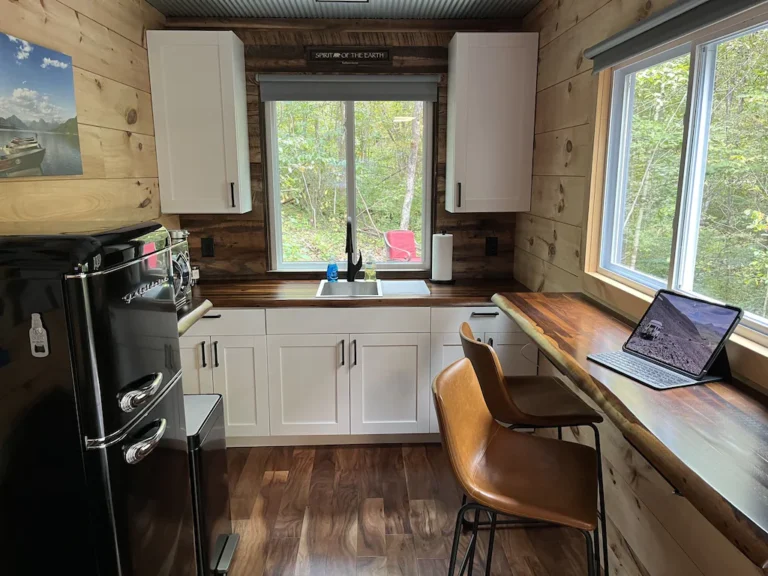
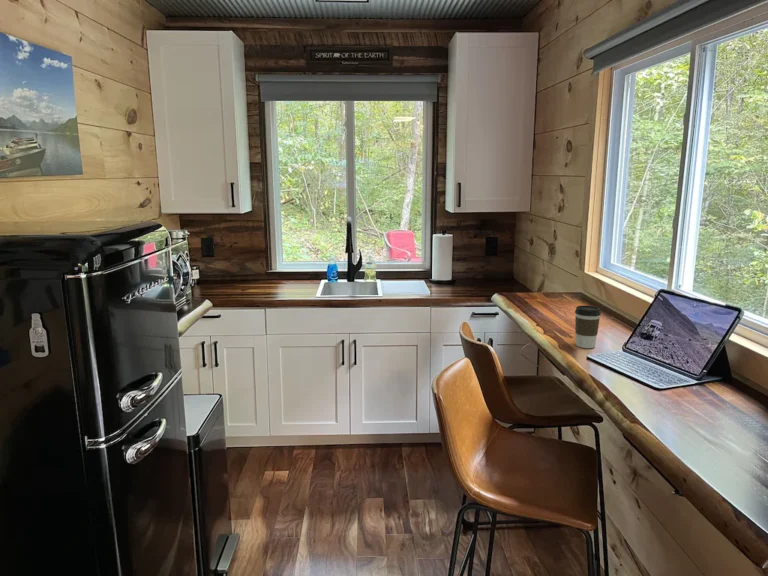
+ coffee cup [574,305,602,349]
